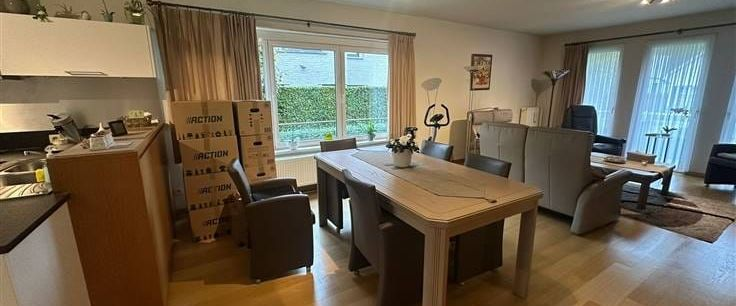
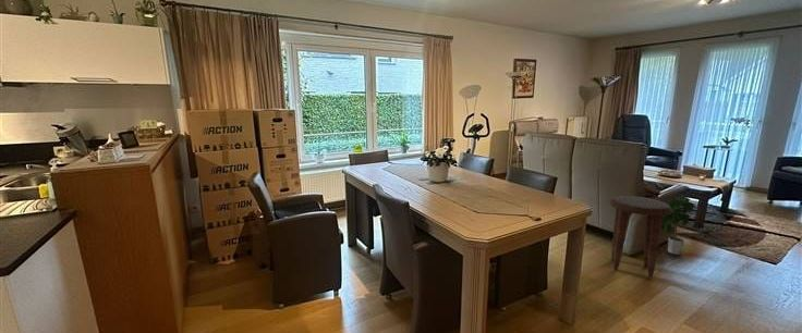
+ potted plant [661,195,697,256]
+ side table [609,195,673,278]
